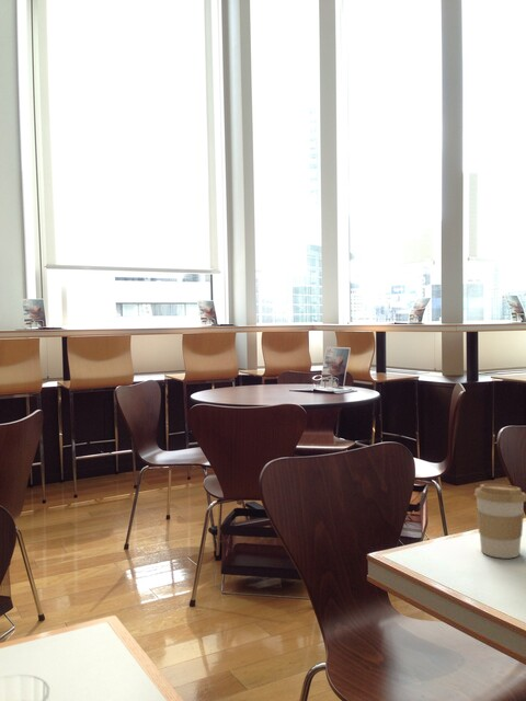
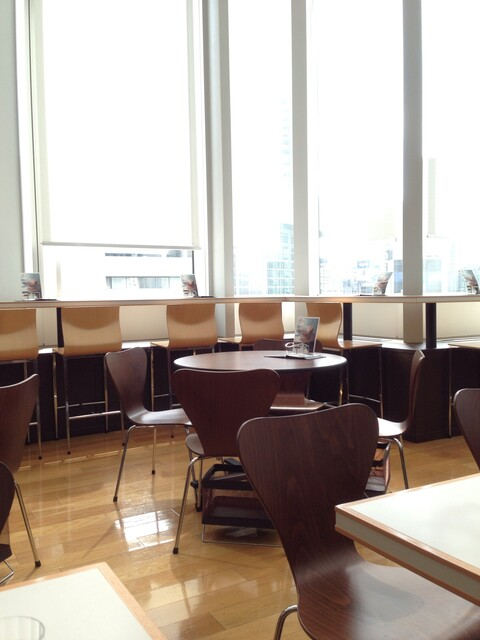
- coffee cup [473,483,526,560]
